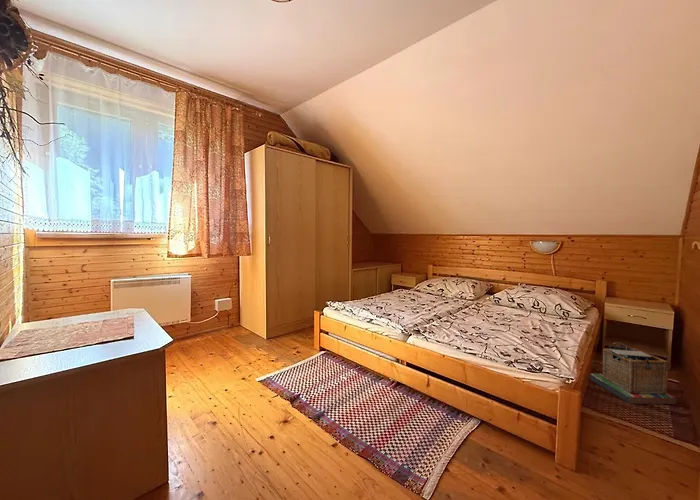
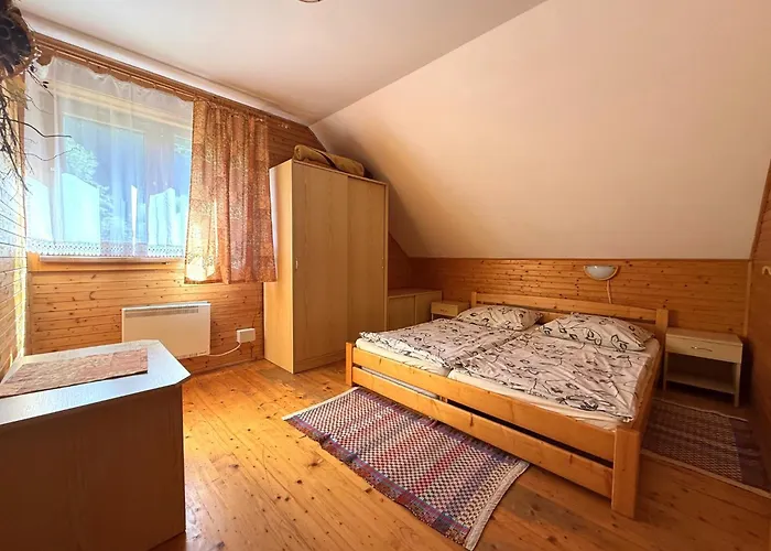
- clothes hamper [589,341,677,405]
